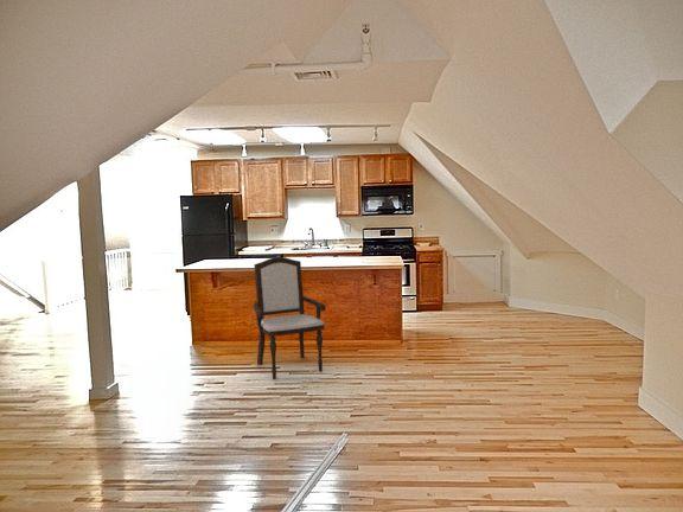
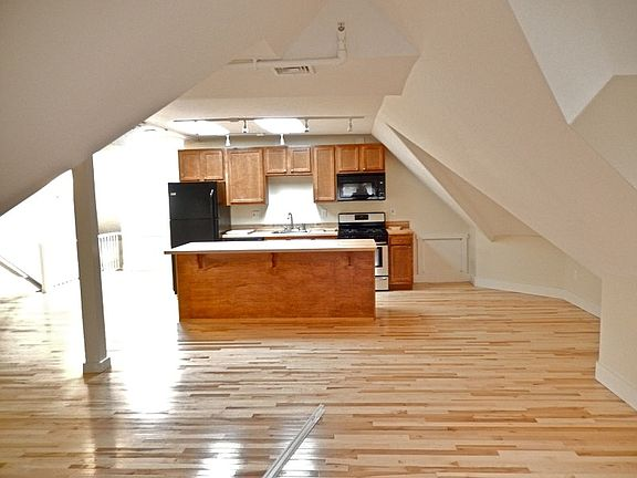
- armchair [253,256,326,380]
